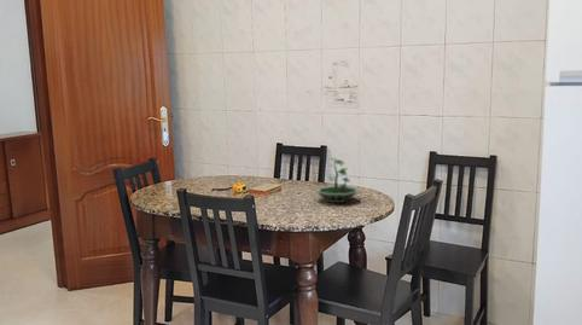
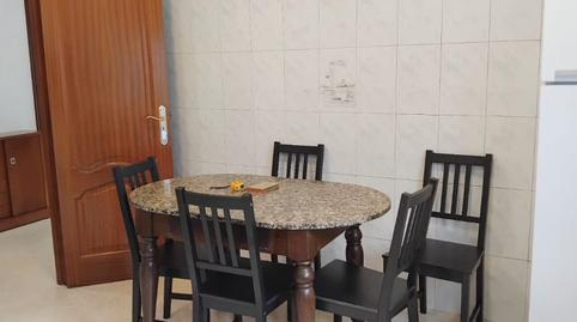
- terrarium [315,157,360,204]
